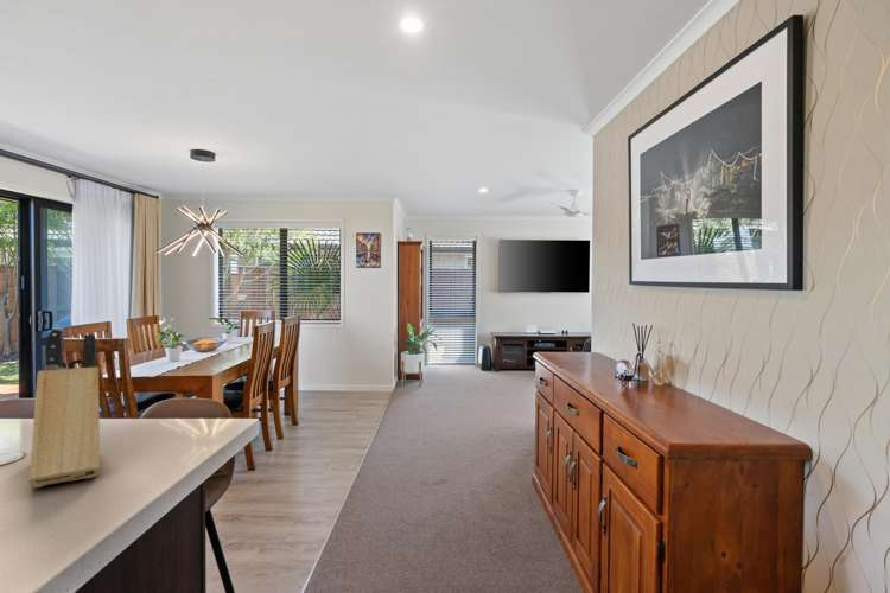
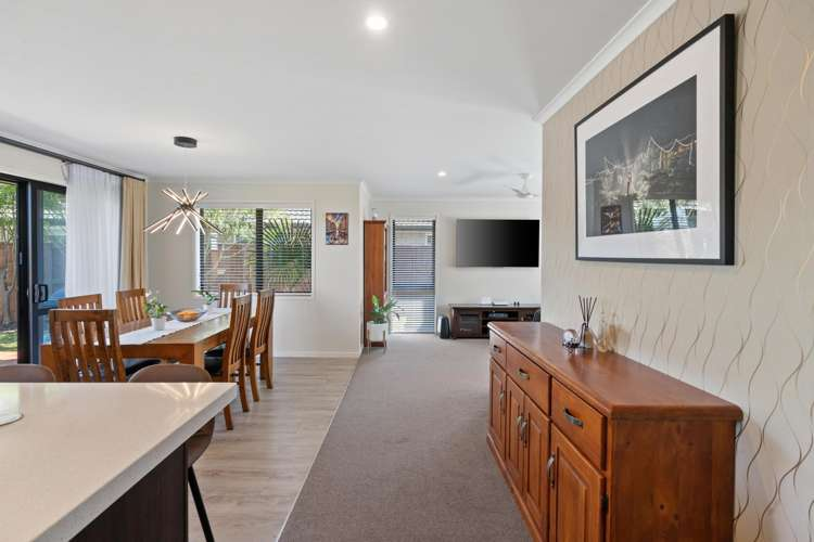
- knife block [28,327,101,490]
